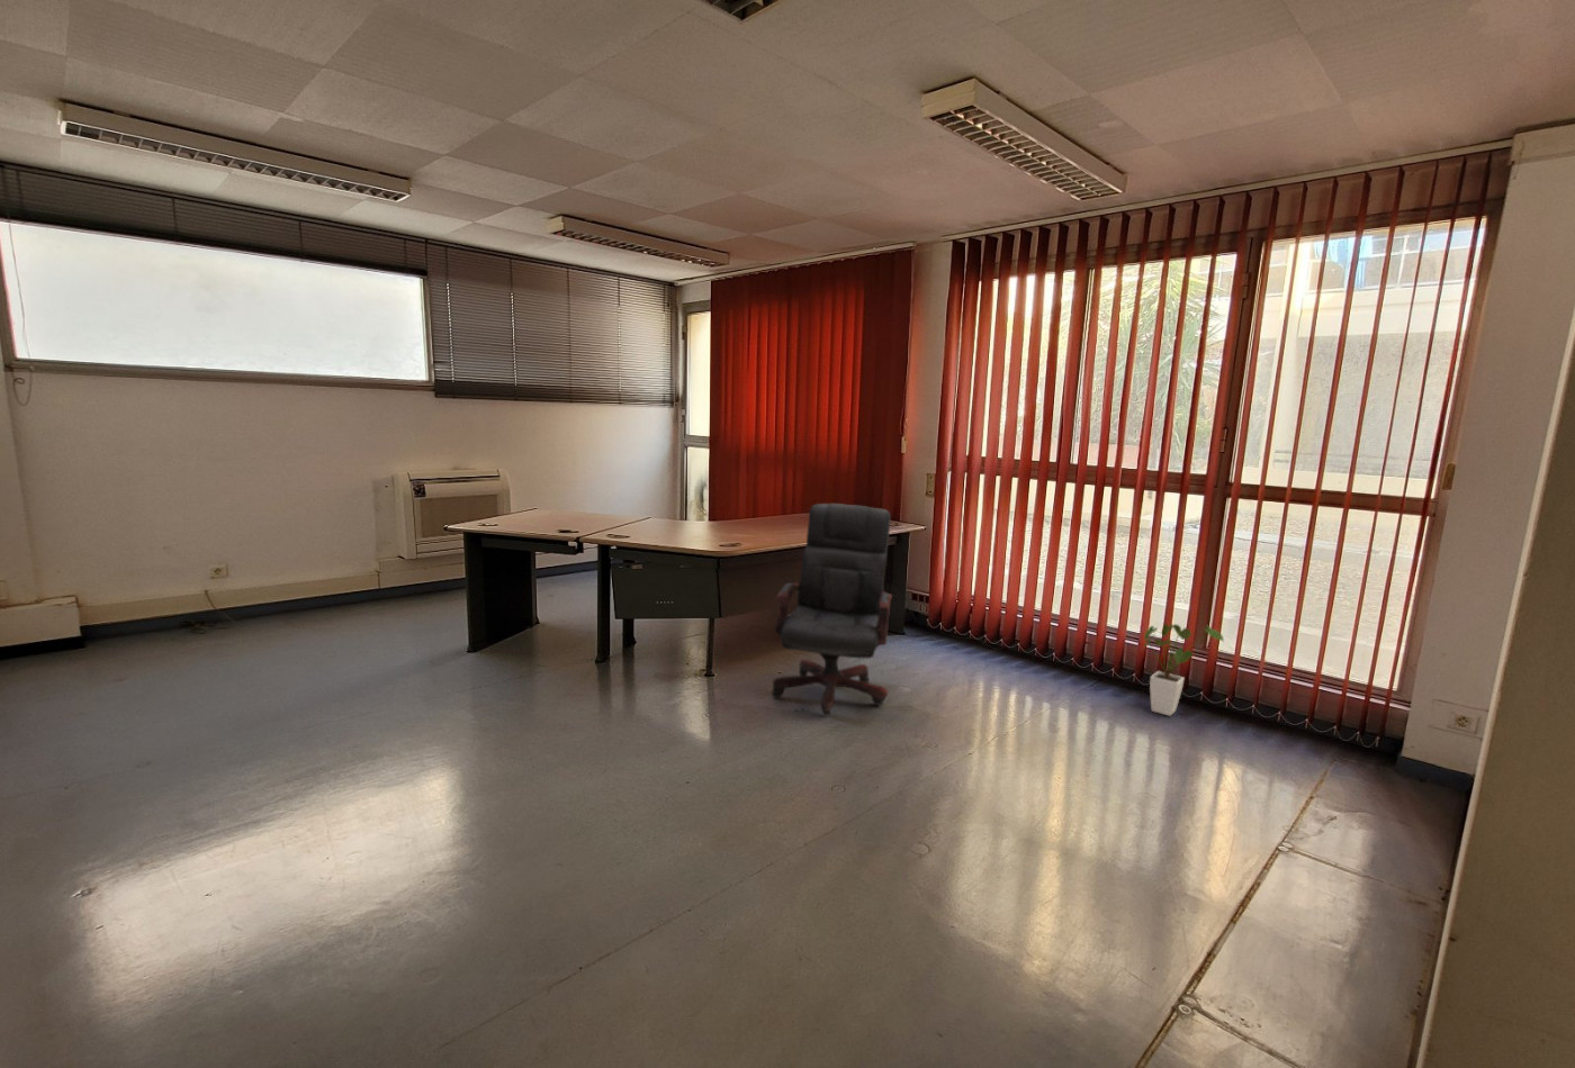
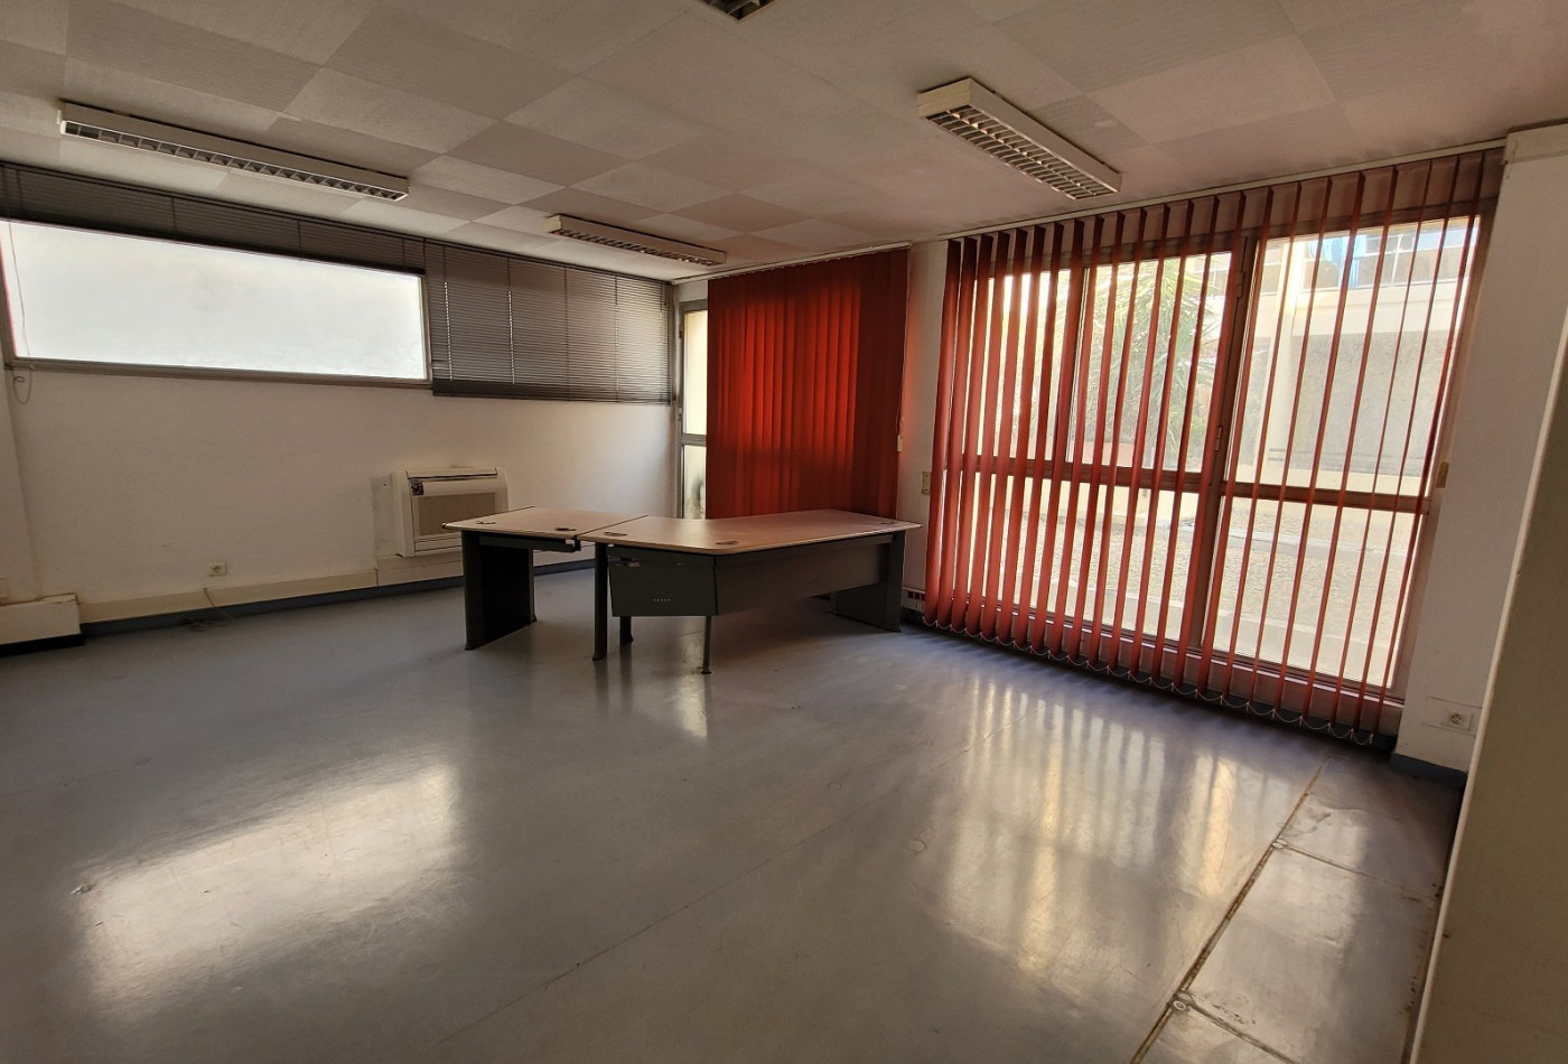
- house plant [1142,623,1226,718]
- office chair [770,503,893,716]
